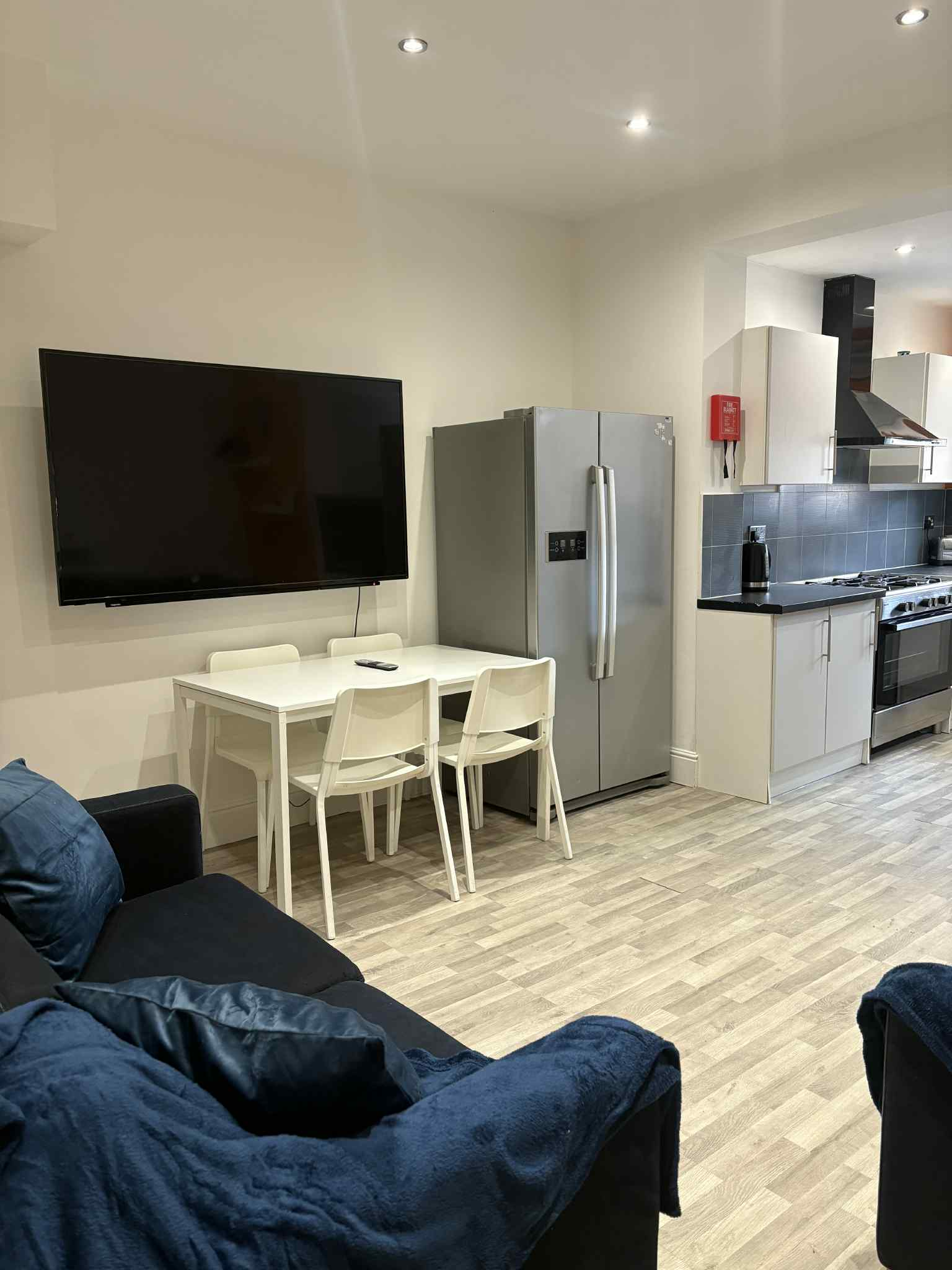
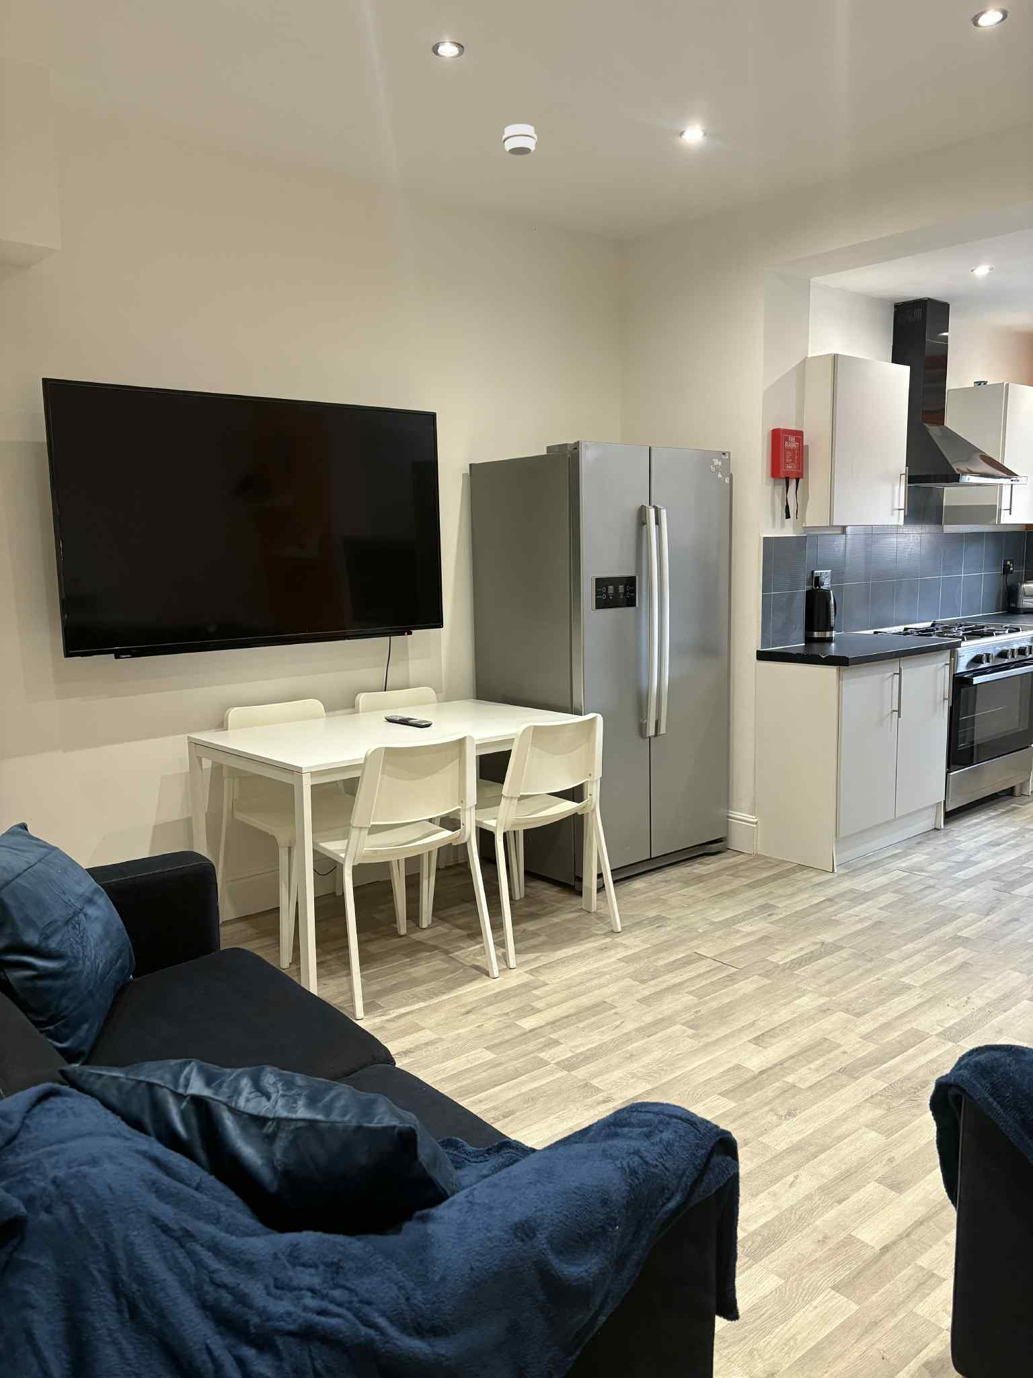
+ smoke detector [501,123,538,156]
